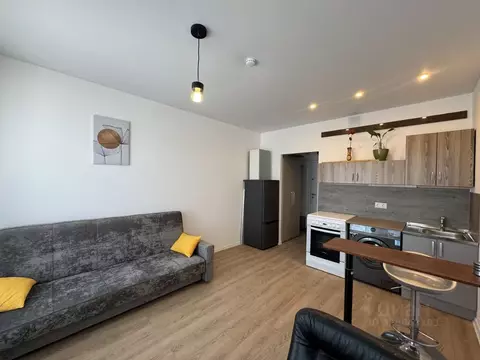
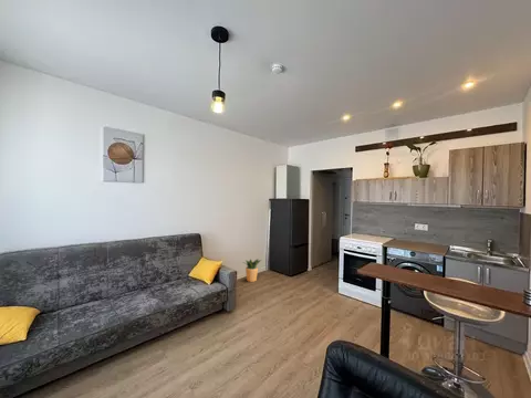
+ potted plant [241,258,262,283]
